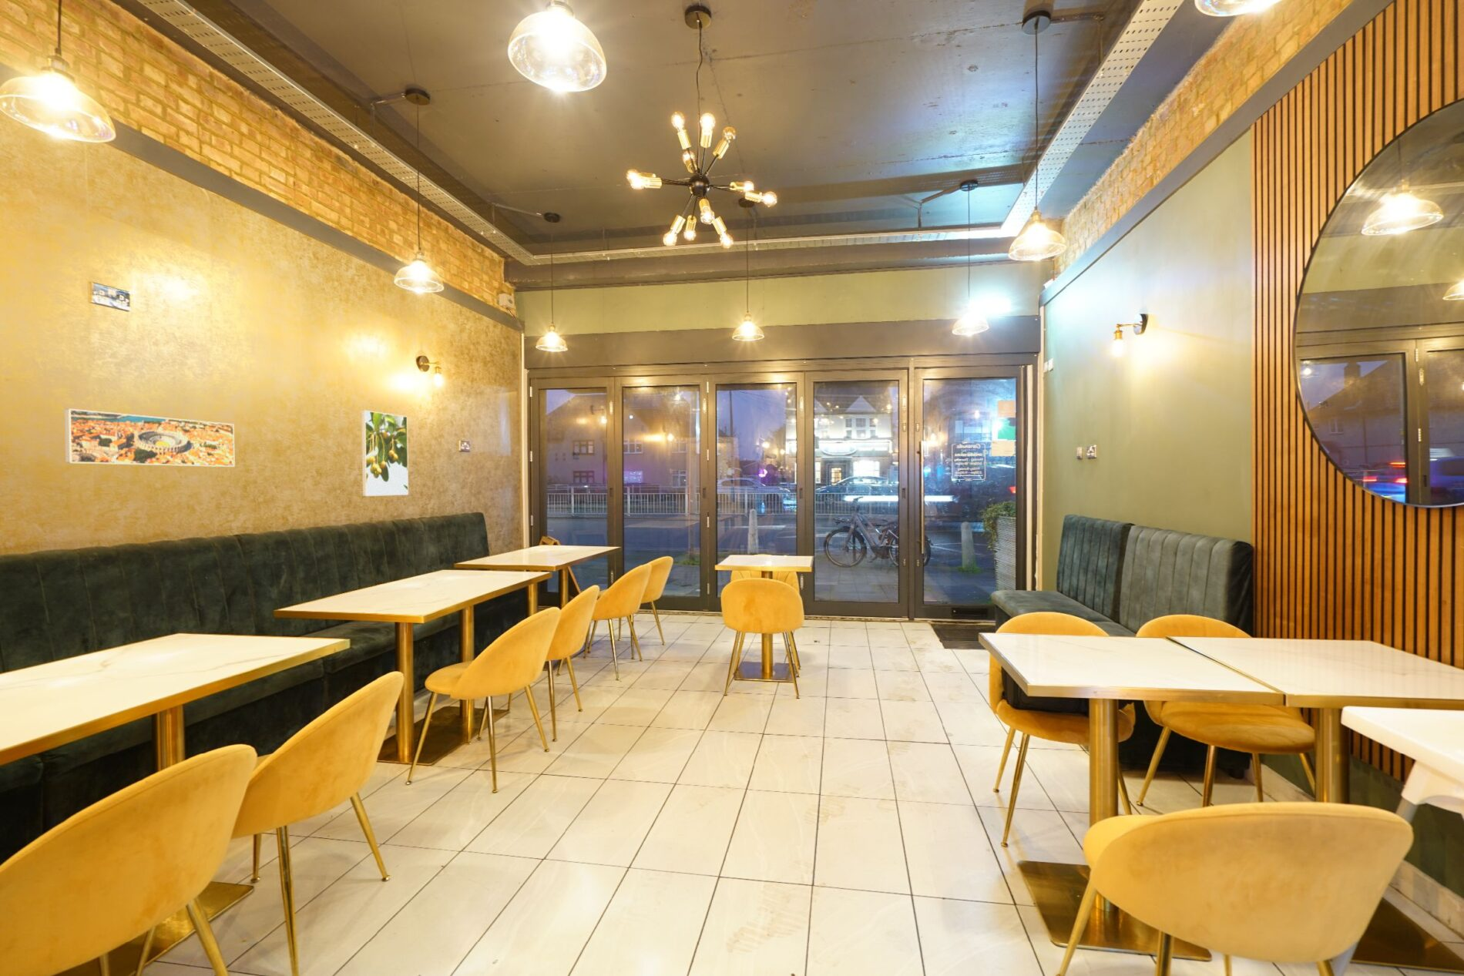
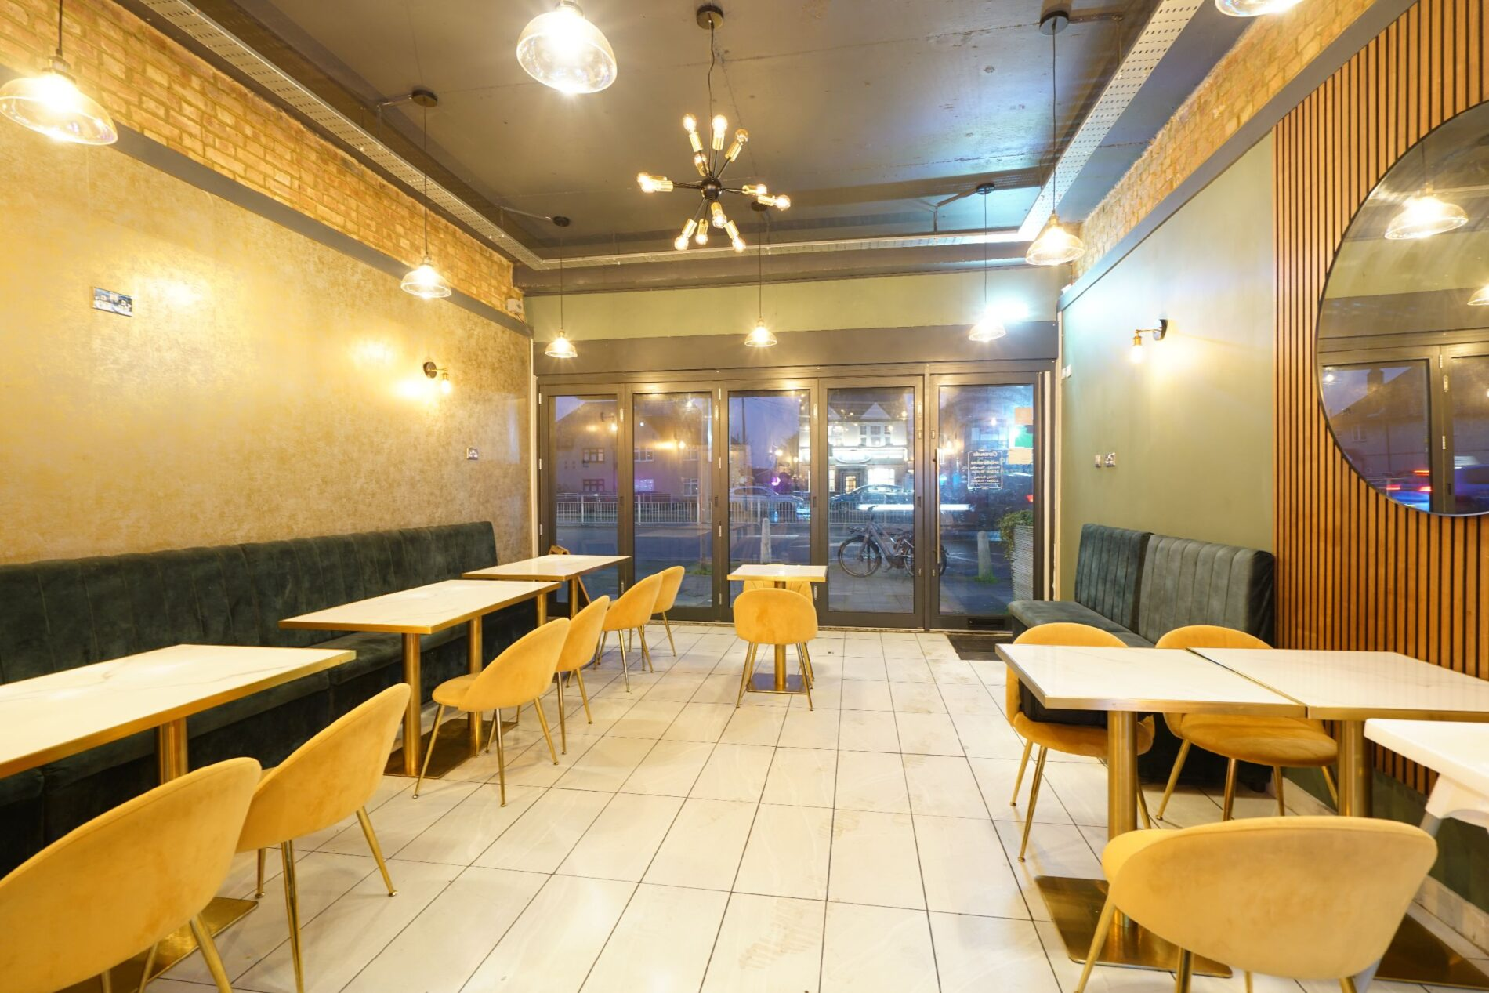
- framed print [63,408,235,467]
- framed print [361,410,410,497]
